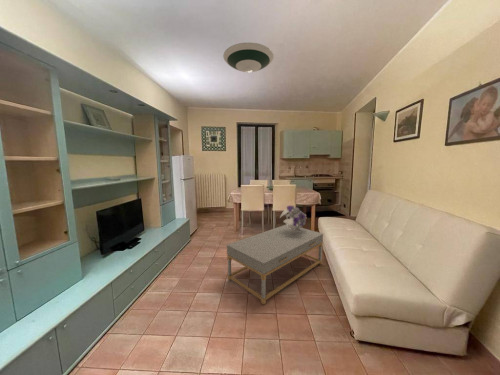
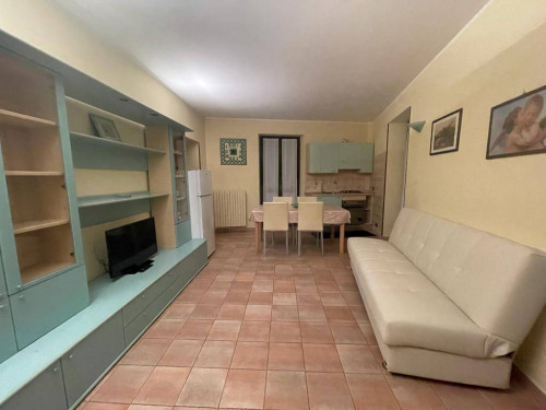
- coffee table [226,223,324,306]
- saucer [223,42,275,74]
- bouquet [279,204,308,232]
